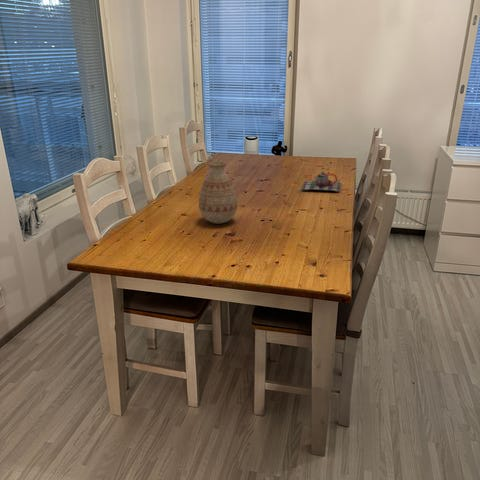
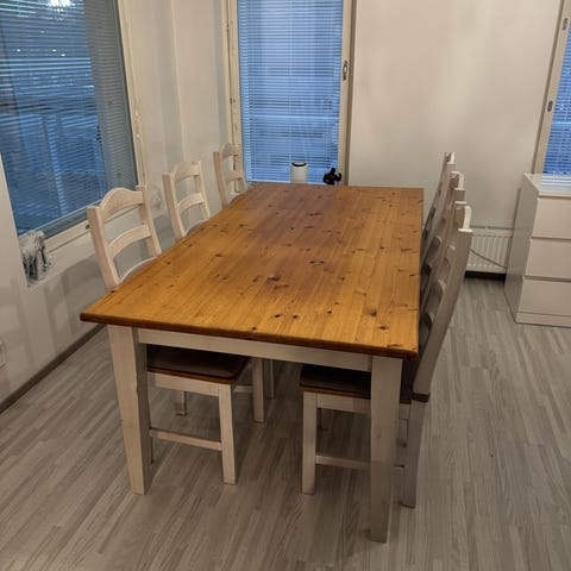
- vase [198,161,238,225]
- teapot [301,171,342,193]
